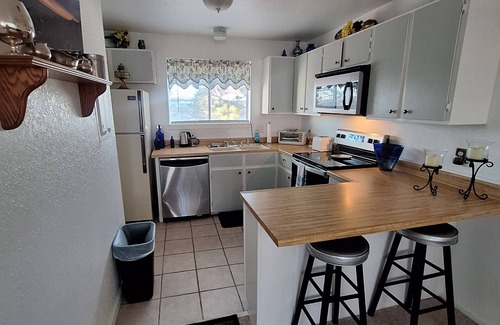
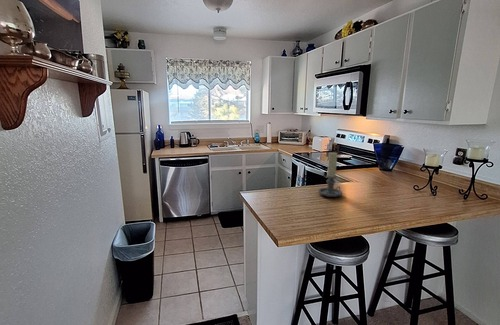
+ candle holder [317,151,344,198]
